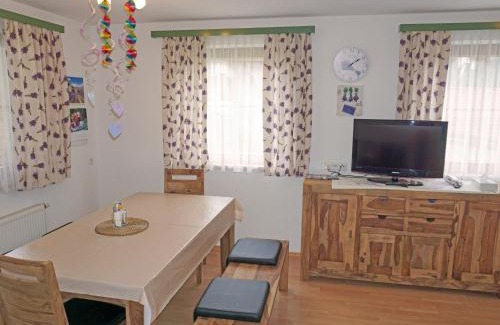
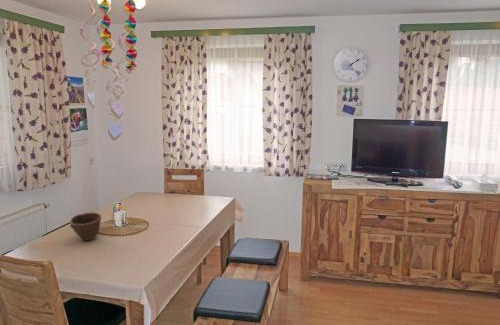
+ bowl [69,211,102,242]
